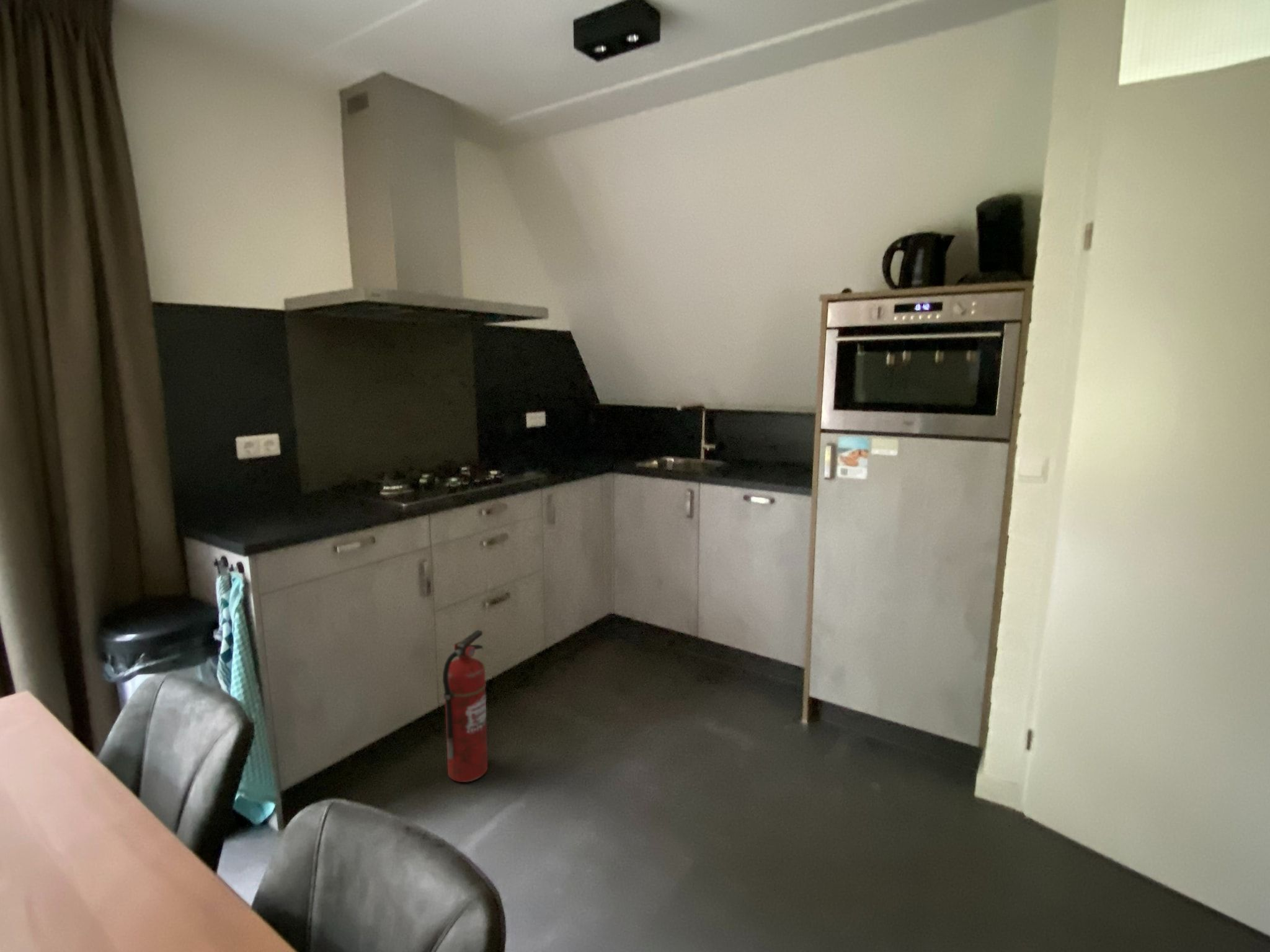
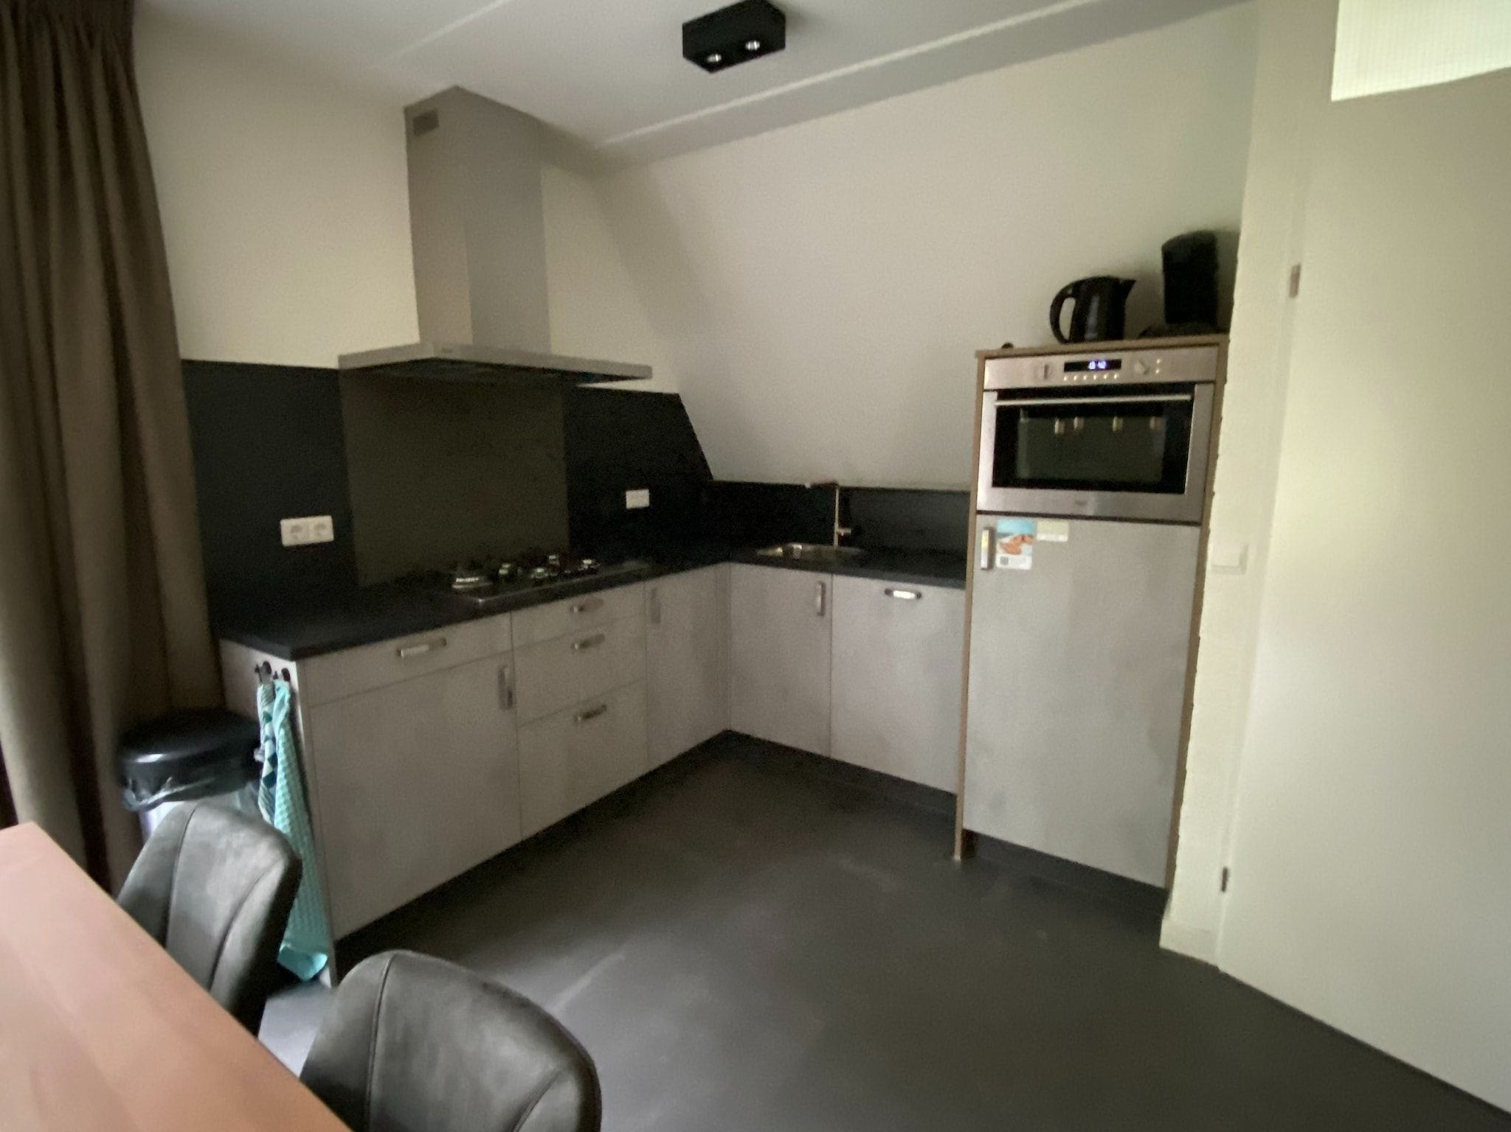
- fire extinguisher [442,629,488,783]
